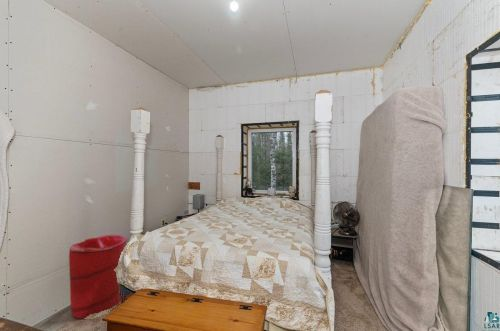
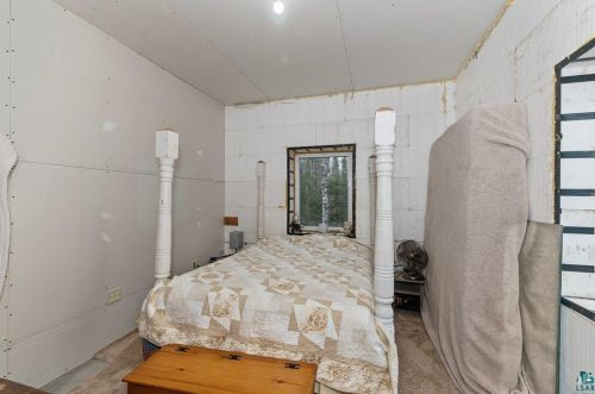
- laundry hamper [68,233,128,320]
